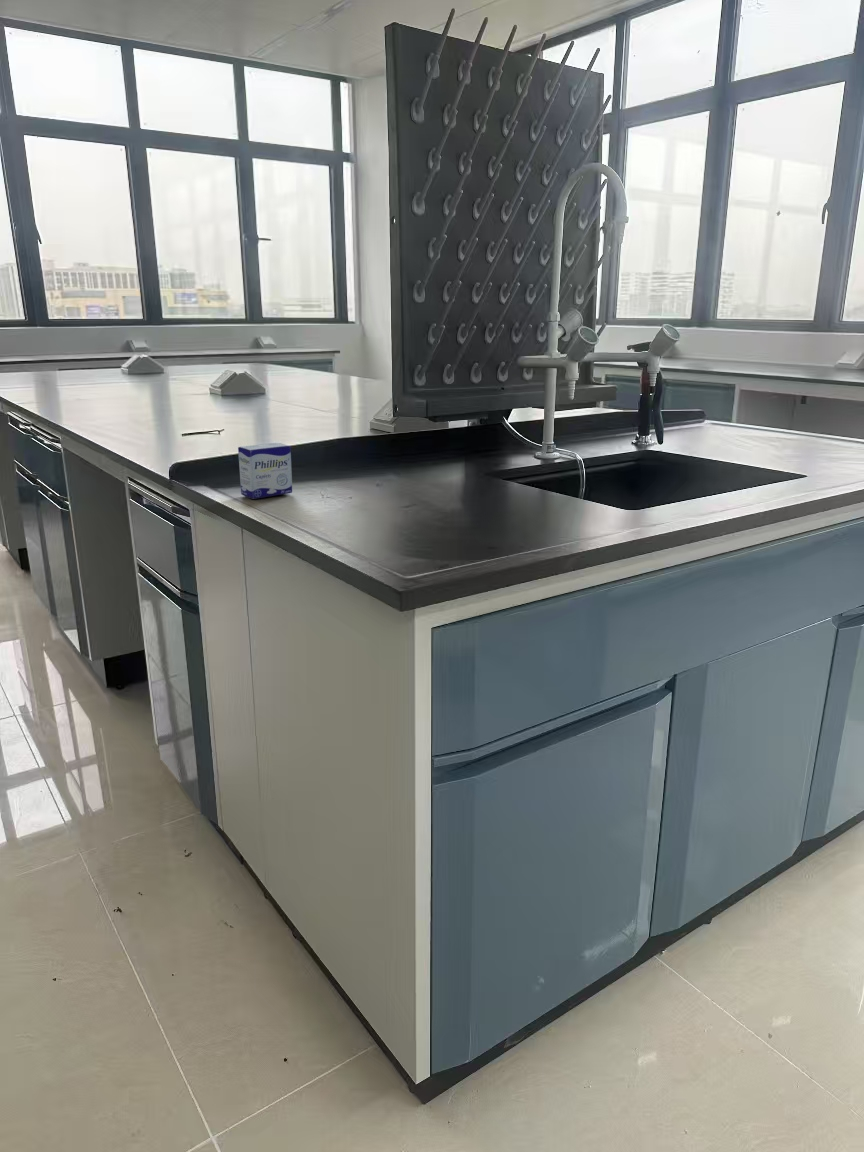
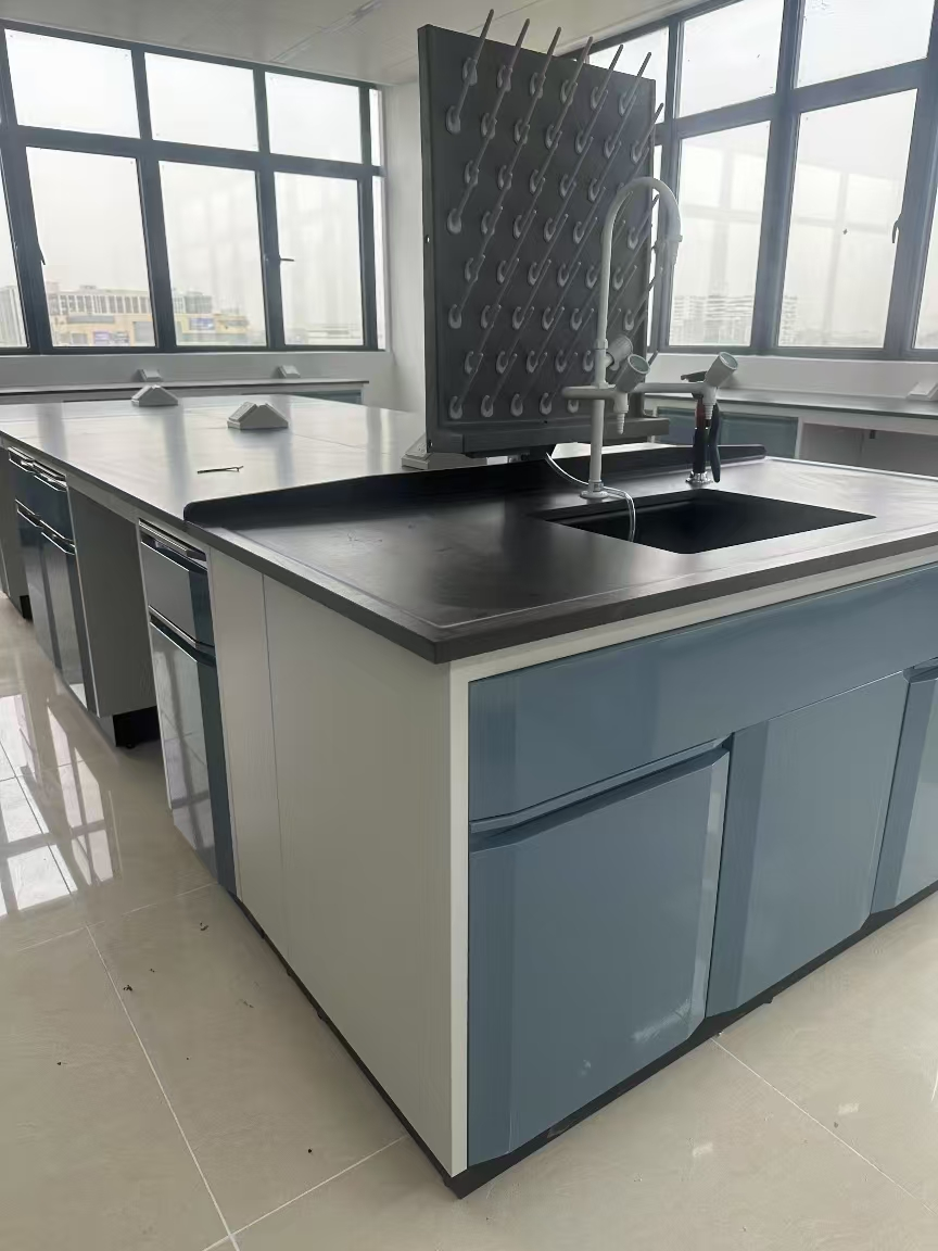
- box [237,442,293,500]
